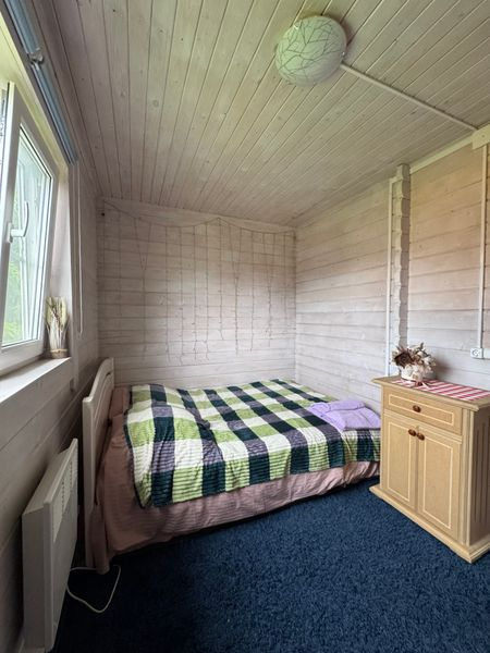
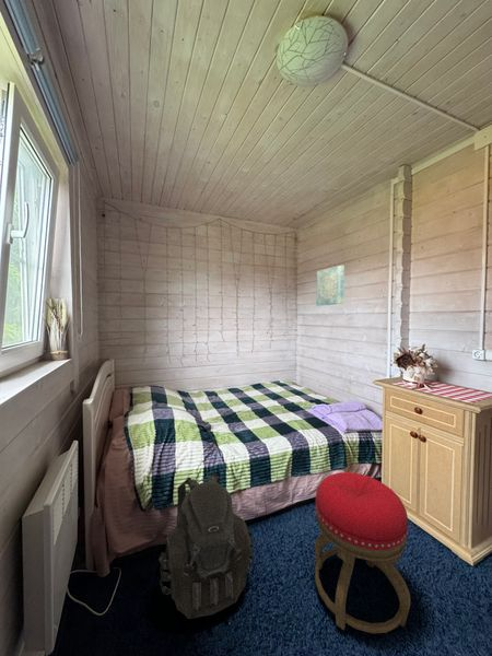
+ backpack [157,472,255,620]
+ stool [314,471,411,634]
+ wall art [315,265,345,307]
